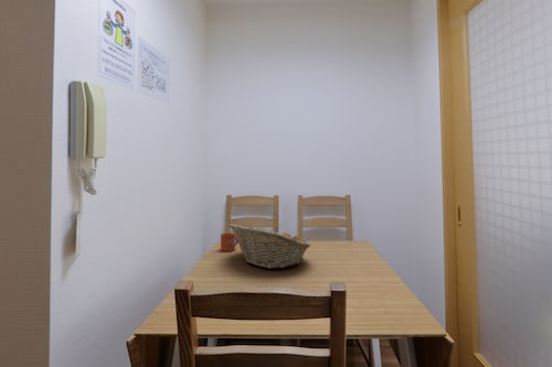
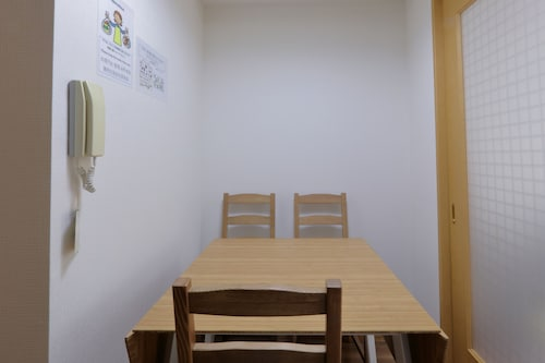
- fruit basket [229,223,311,269]
- mug [220,233,238,252]
